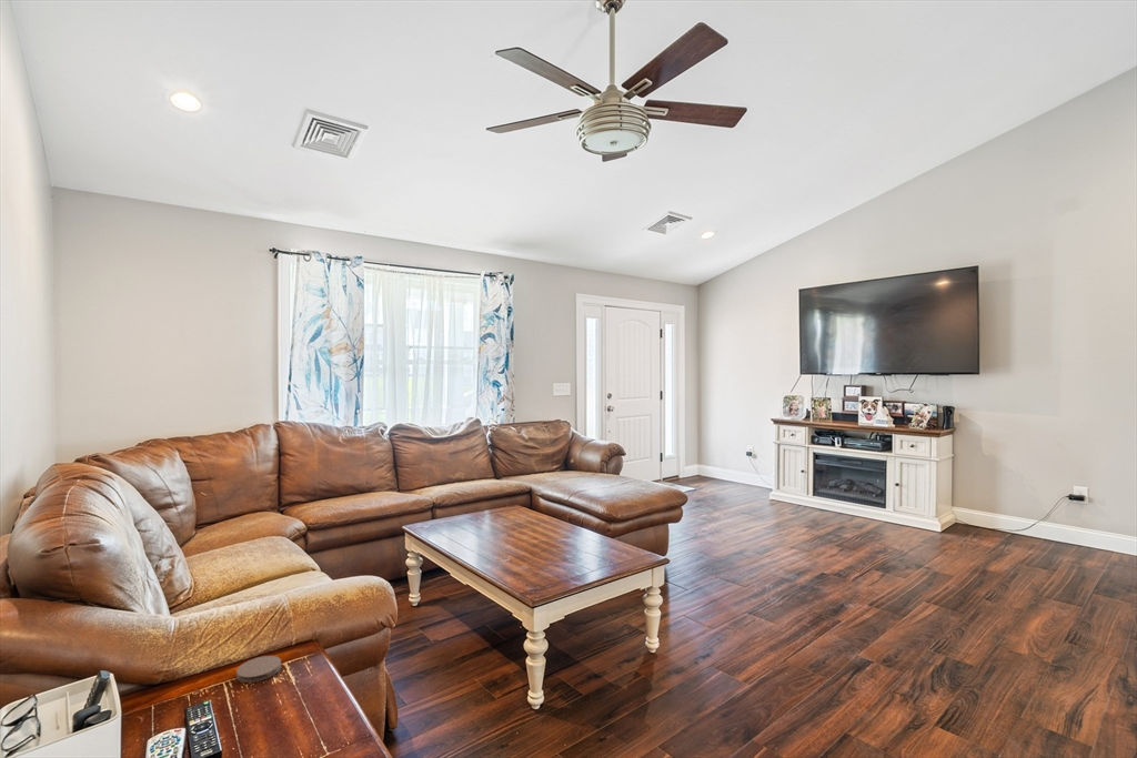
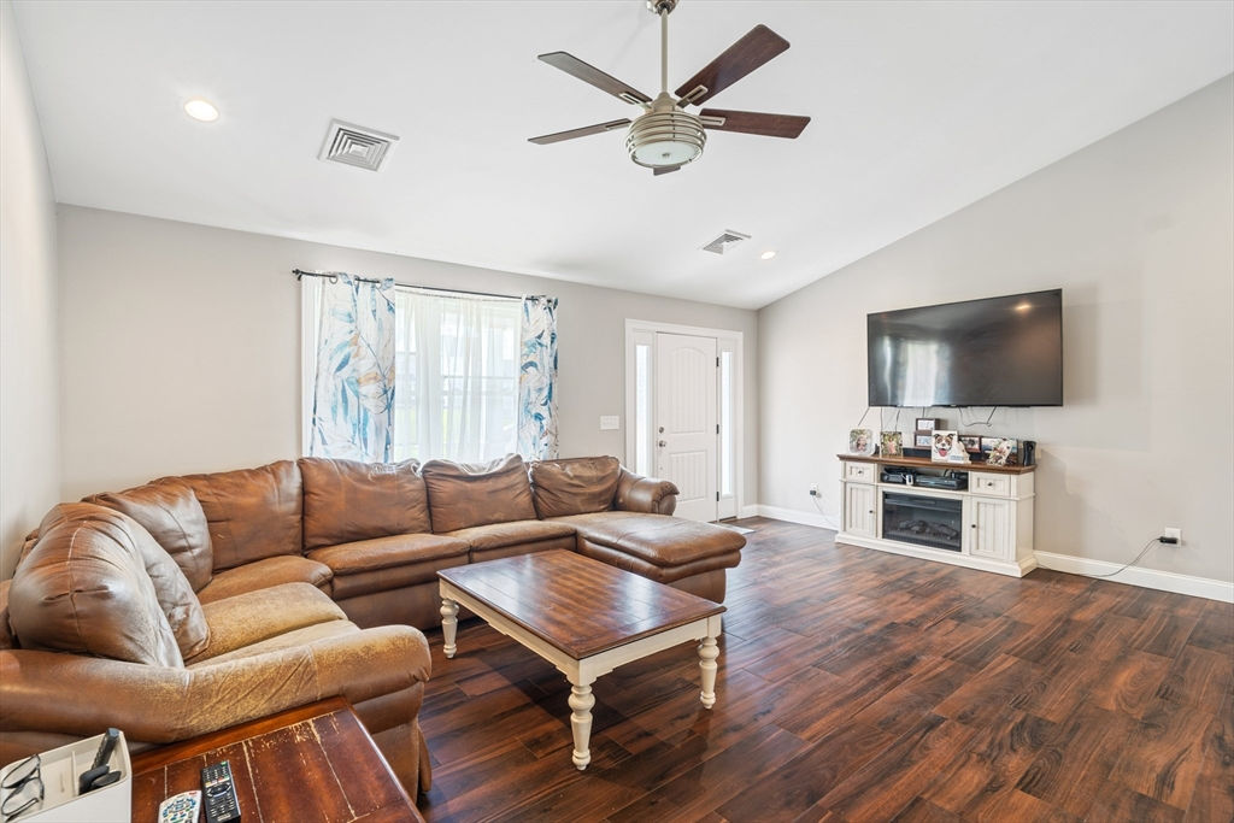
- coaster [235,655,282,684]
